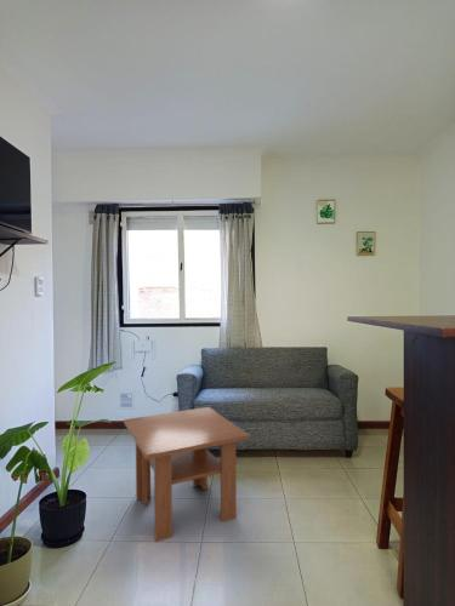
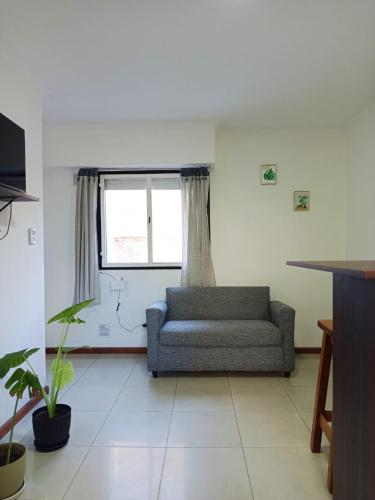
- coffee table [123,406,251,543]
